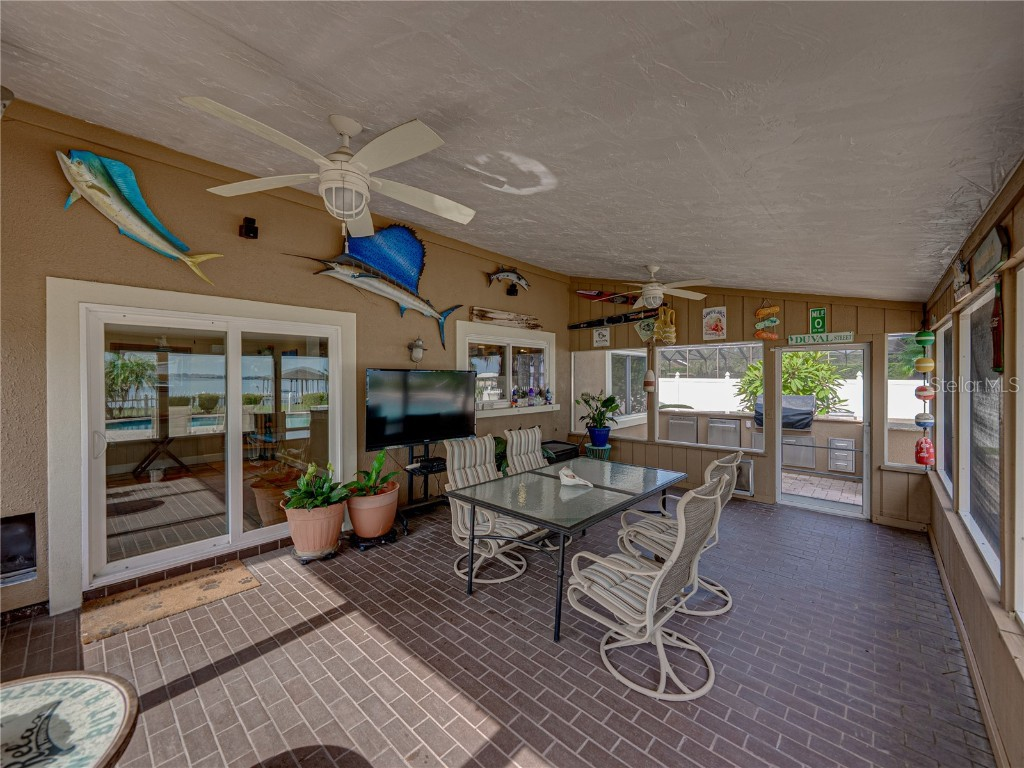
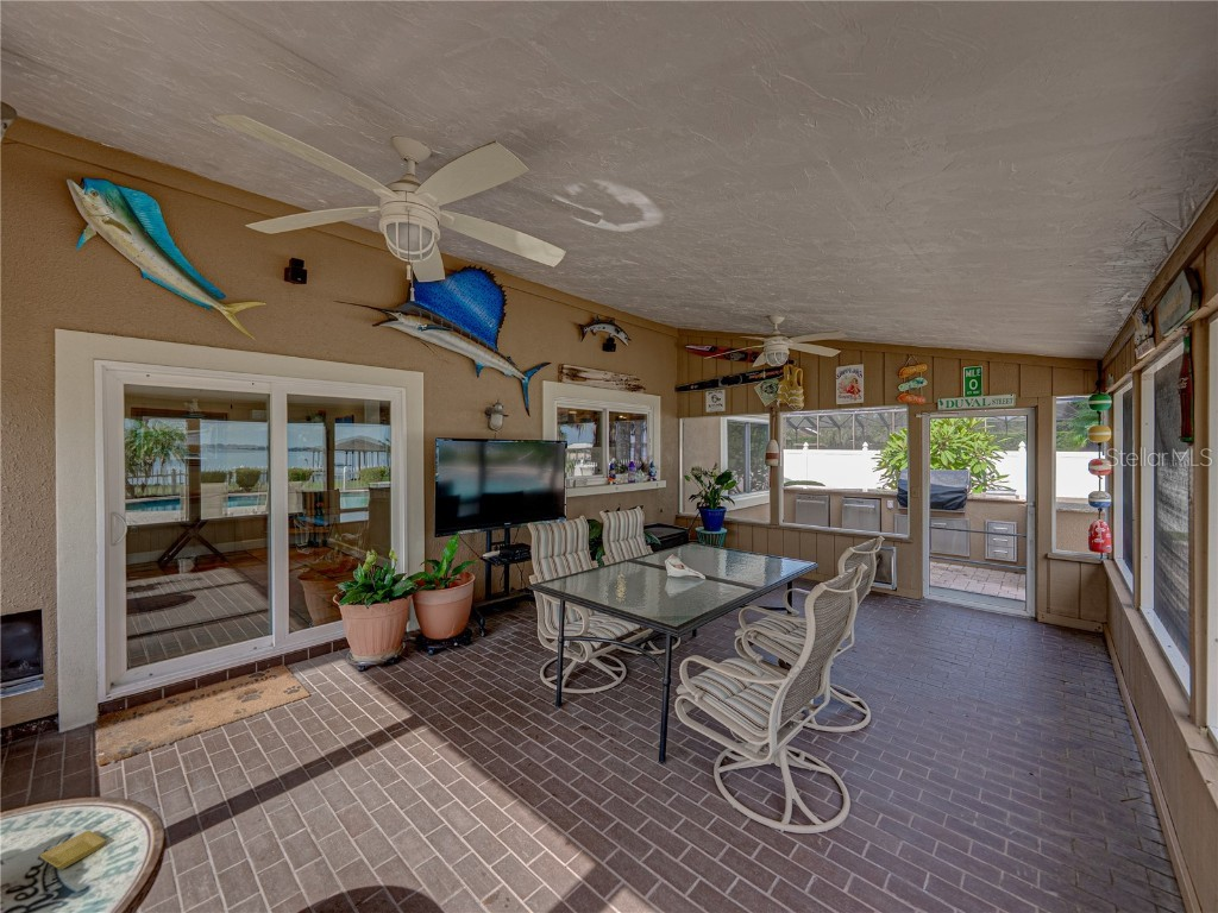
+ saucer [39,830,106,870]
